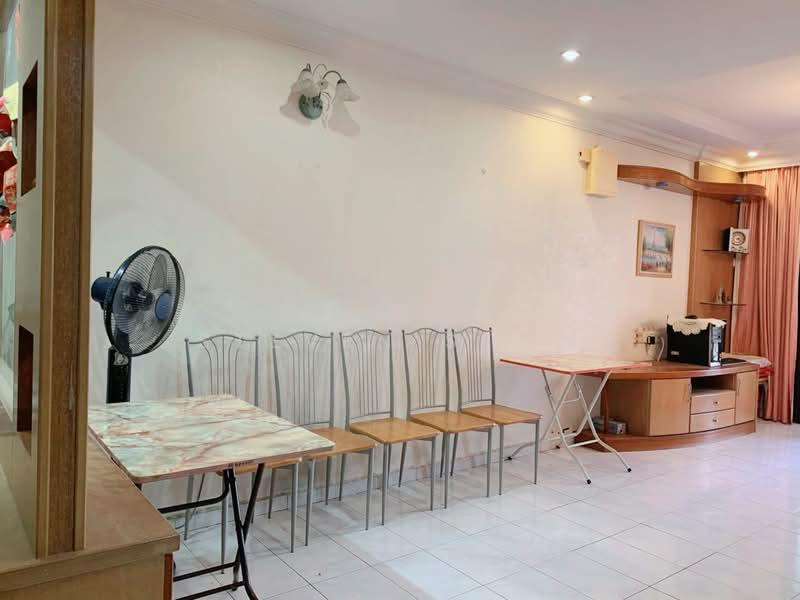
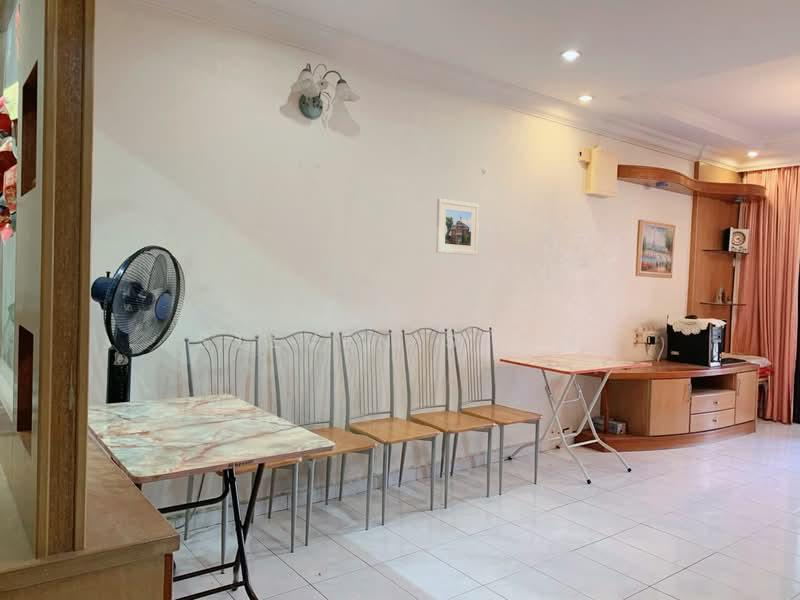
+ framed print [435,198,480,256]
